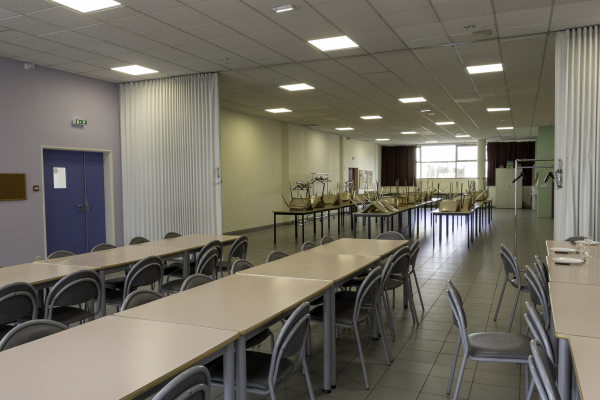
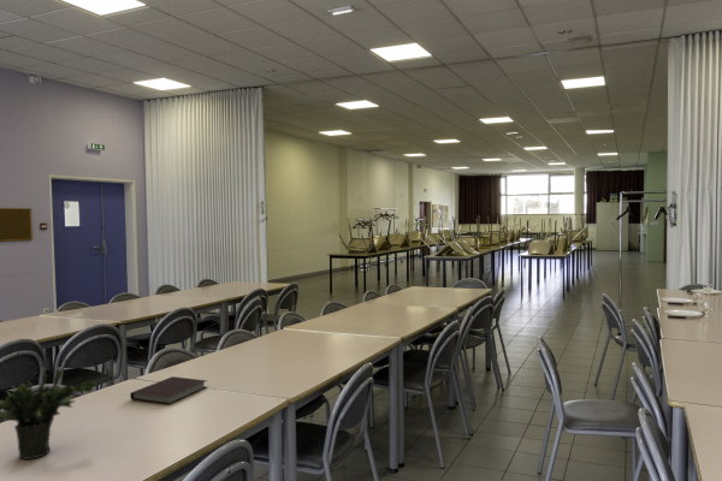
+ notebook [129,375,208,405]
+ potted plant [0,364,97,461]
